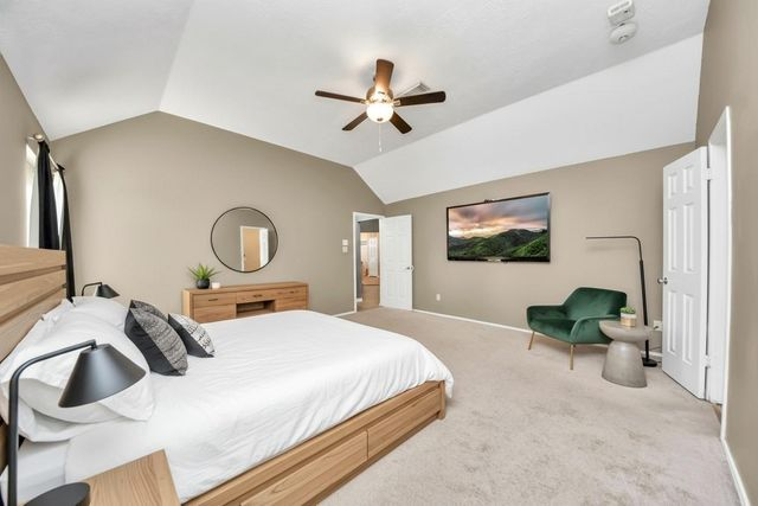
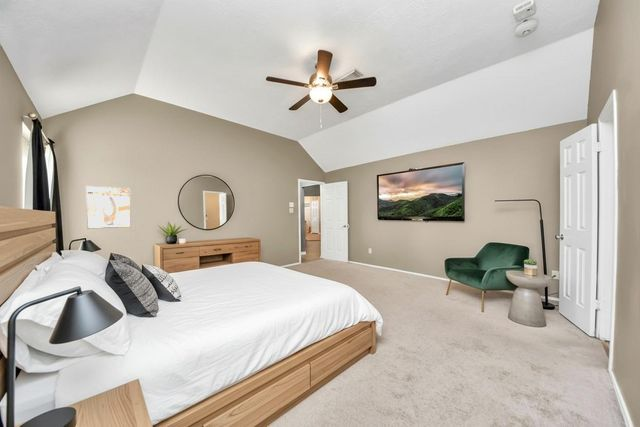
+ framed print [85,185,132,230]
